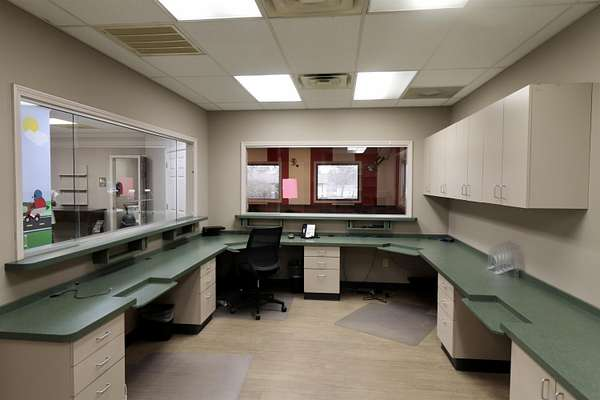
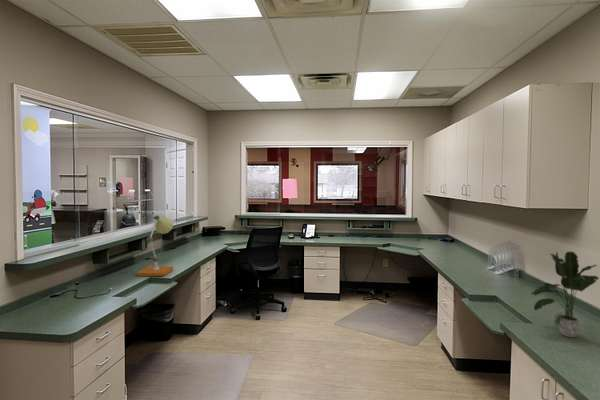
+ desk lamp [136,215,174,277]
+ potted plant [530,250,600,338]
